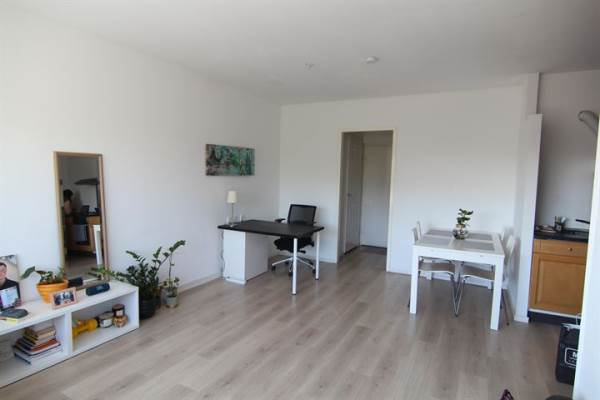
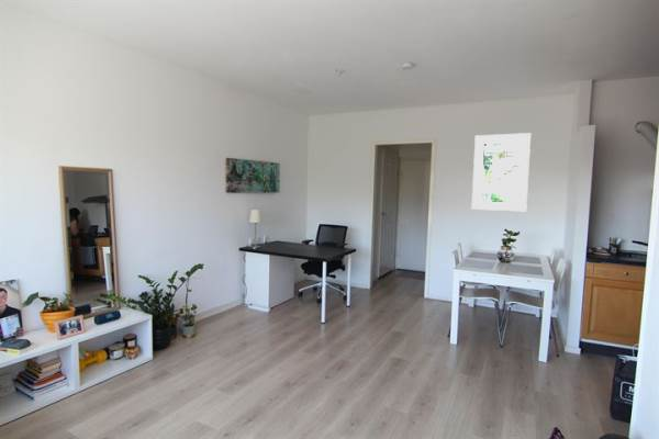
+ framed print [470,132,532,213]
